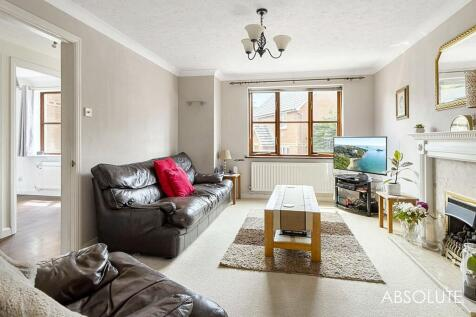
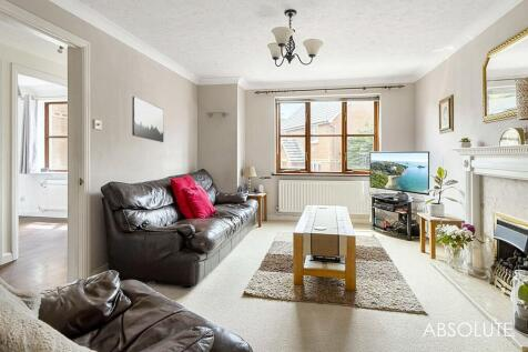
+ wall art [131,95,165,143]
